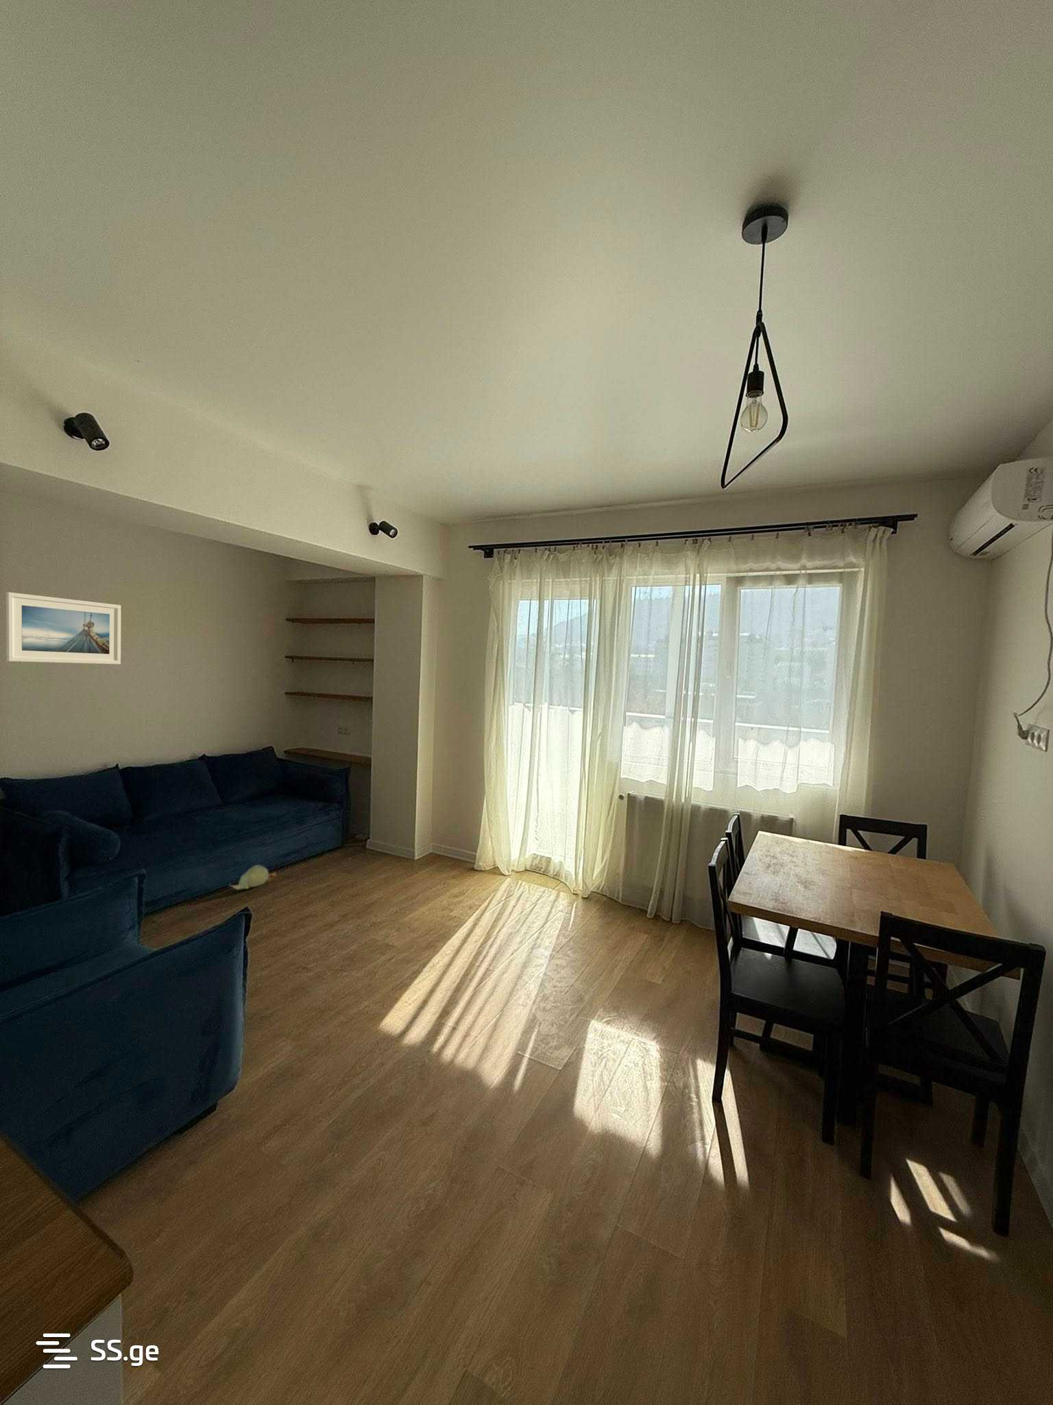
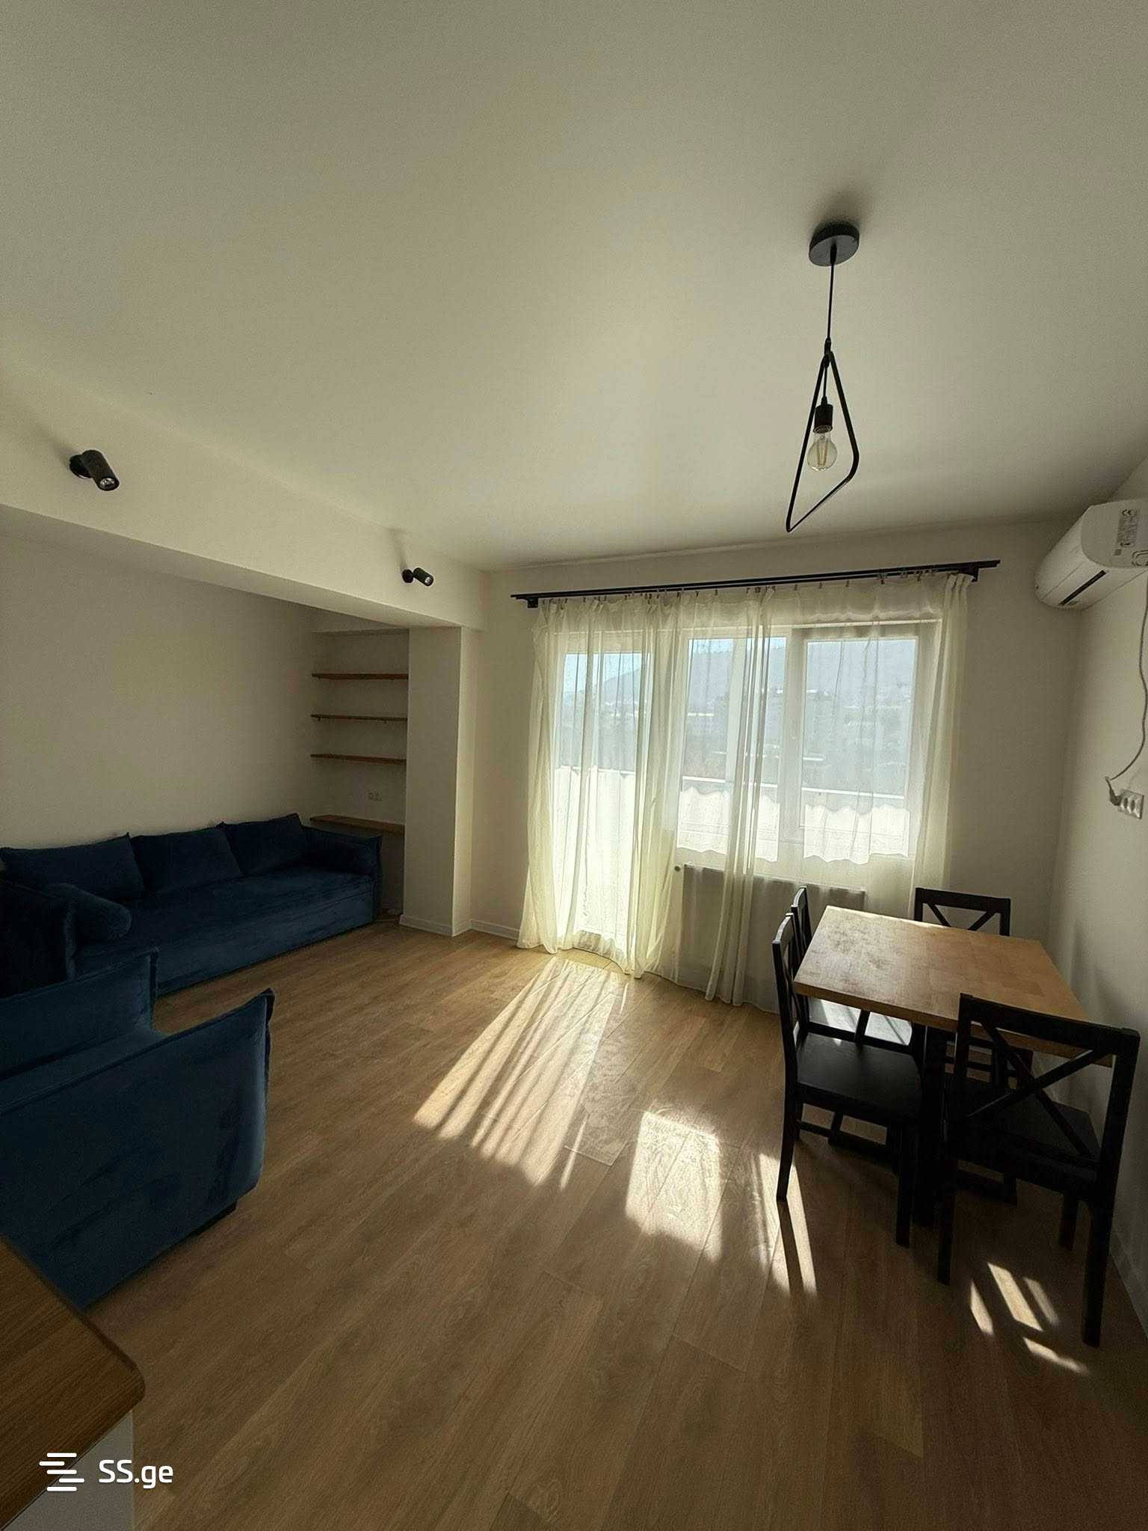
- plush toy [228,864,277,891]
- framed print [6,592,122,665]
